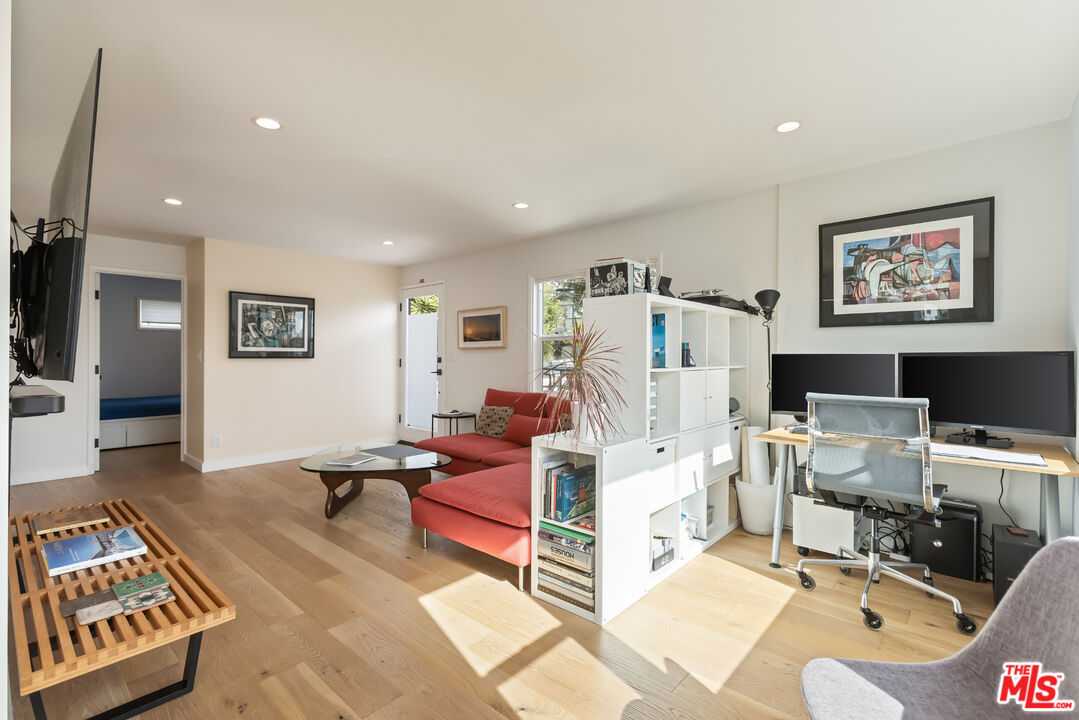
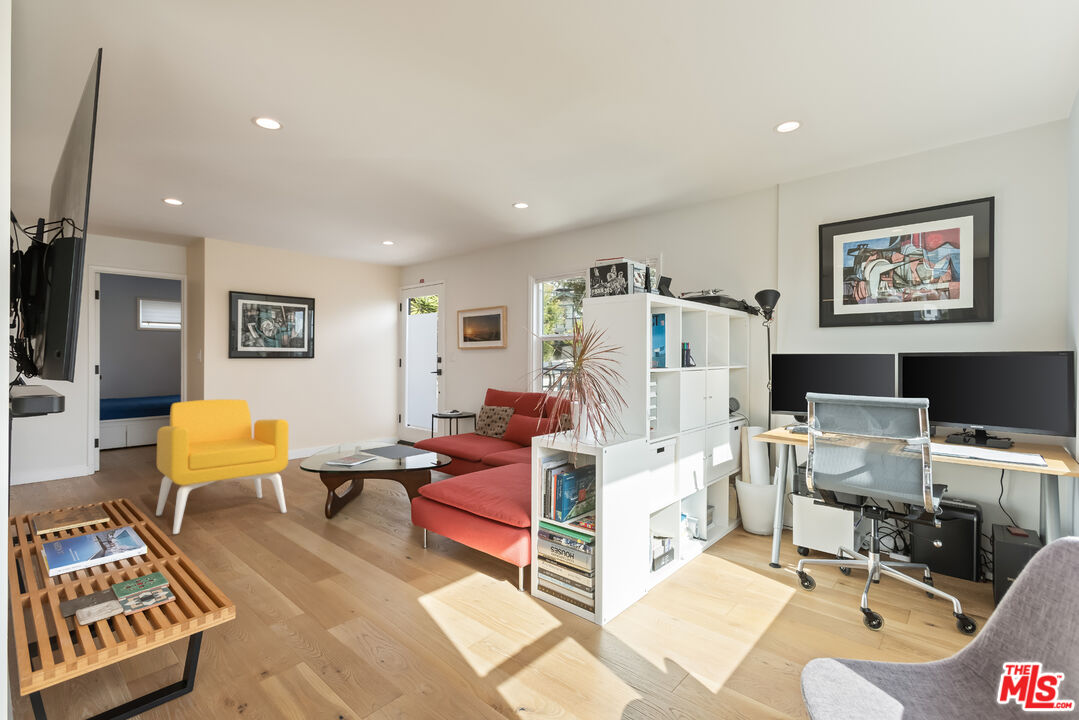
+ armchair [155,398,290,535]
